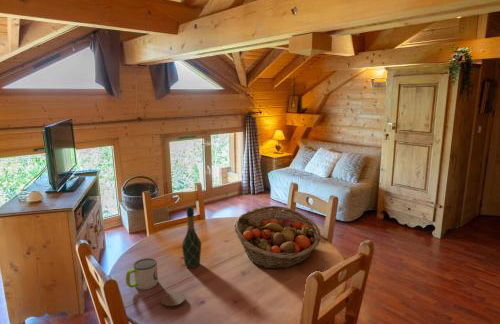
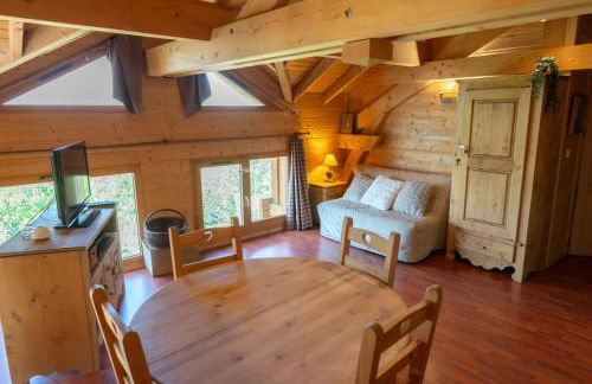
- coaster [160,291,187,310]
- fruit basket [233,205,322,270]
- mug [125,257,159,291]
- wine bottle [181,207,202,269]
